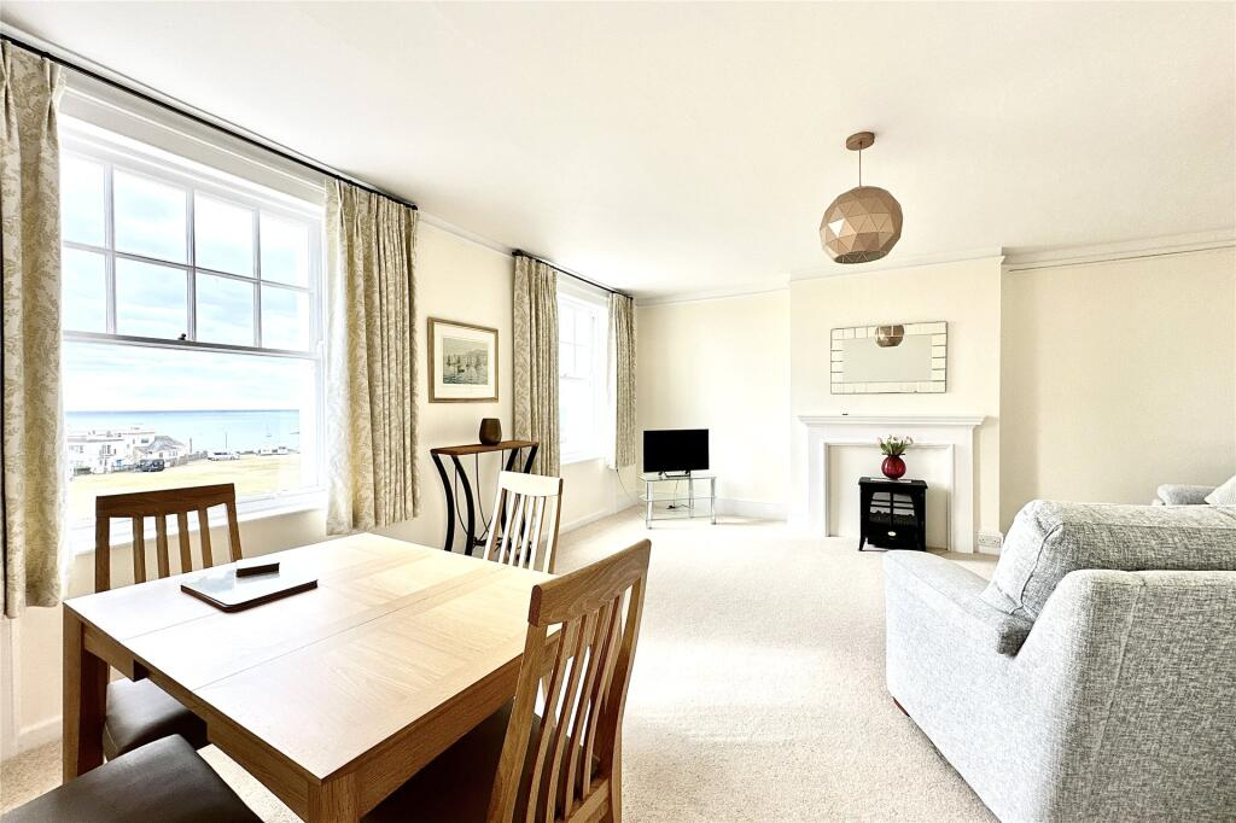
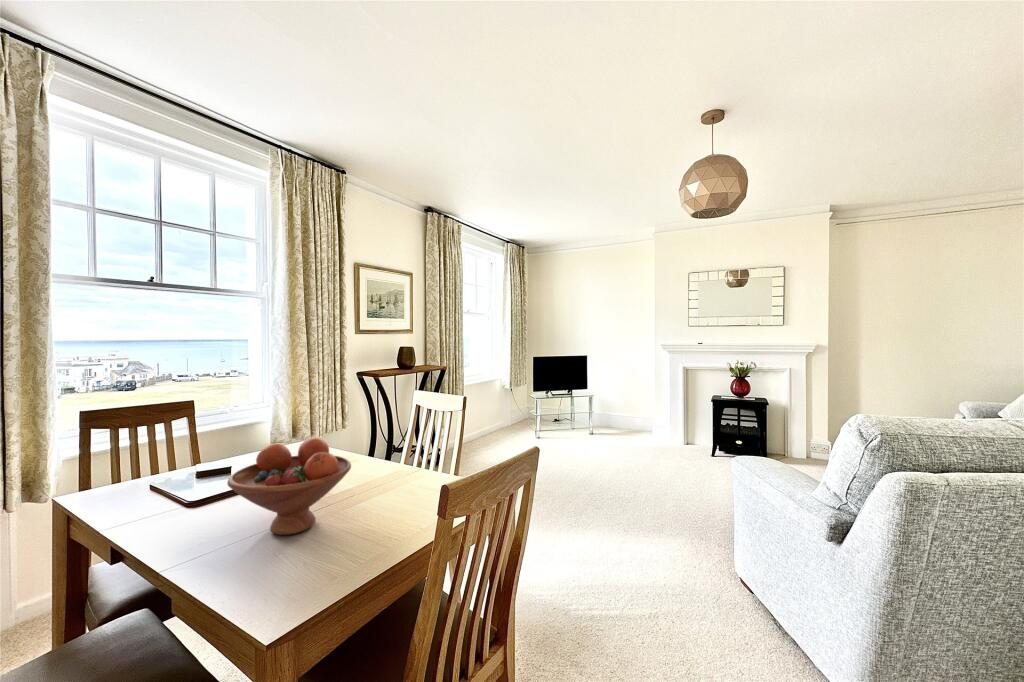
+ fruit bowl [226,437,352,536]
